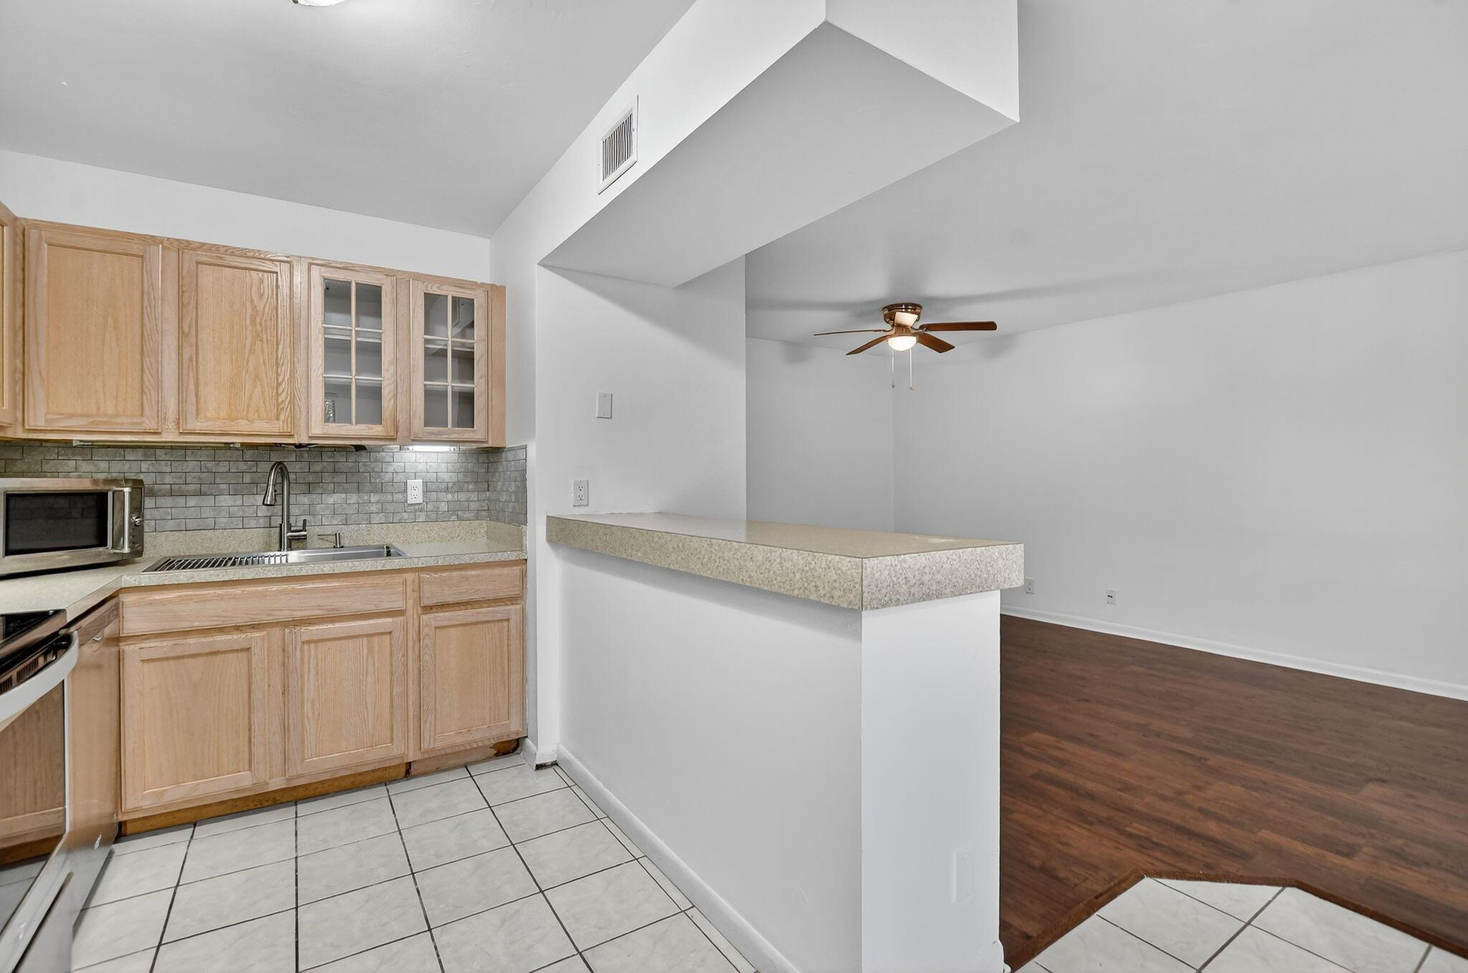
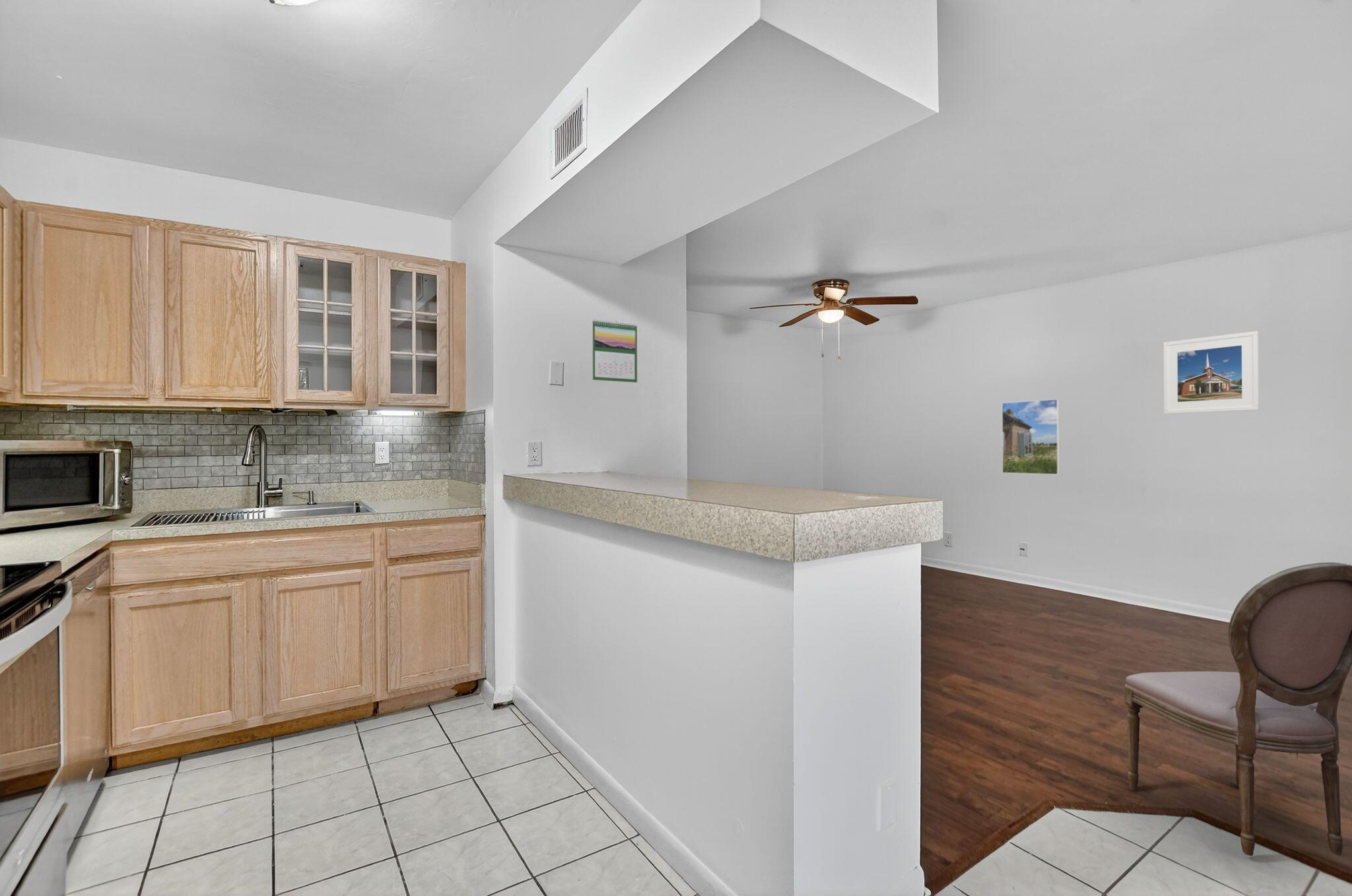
+ dining chair [1124,561,1352,857]
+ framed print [1163,331,1260,414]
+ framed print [1001,399,1060,475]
+ calendar [592,319,638,383]
